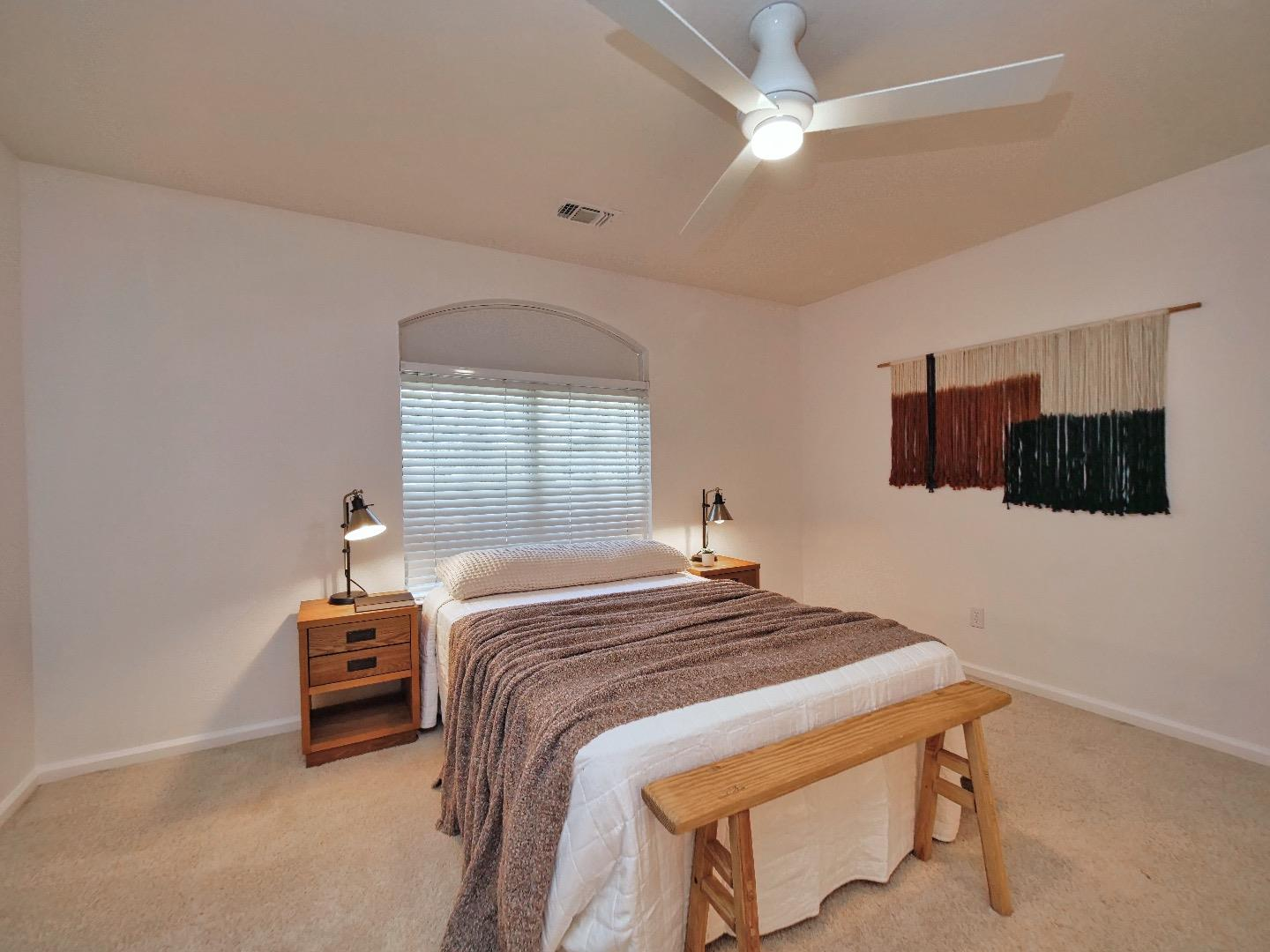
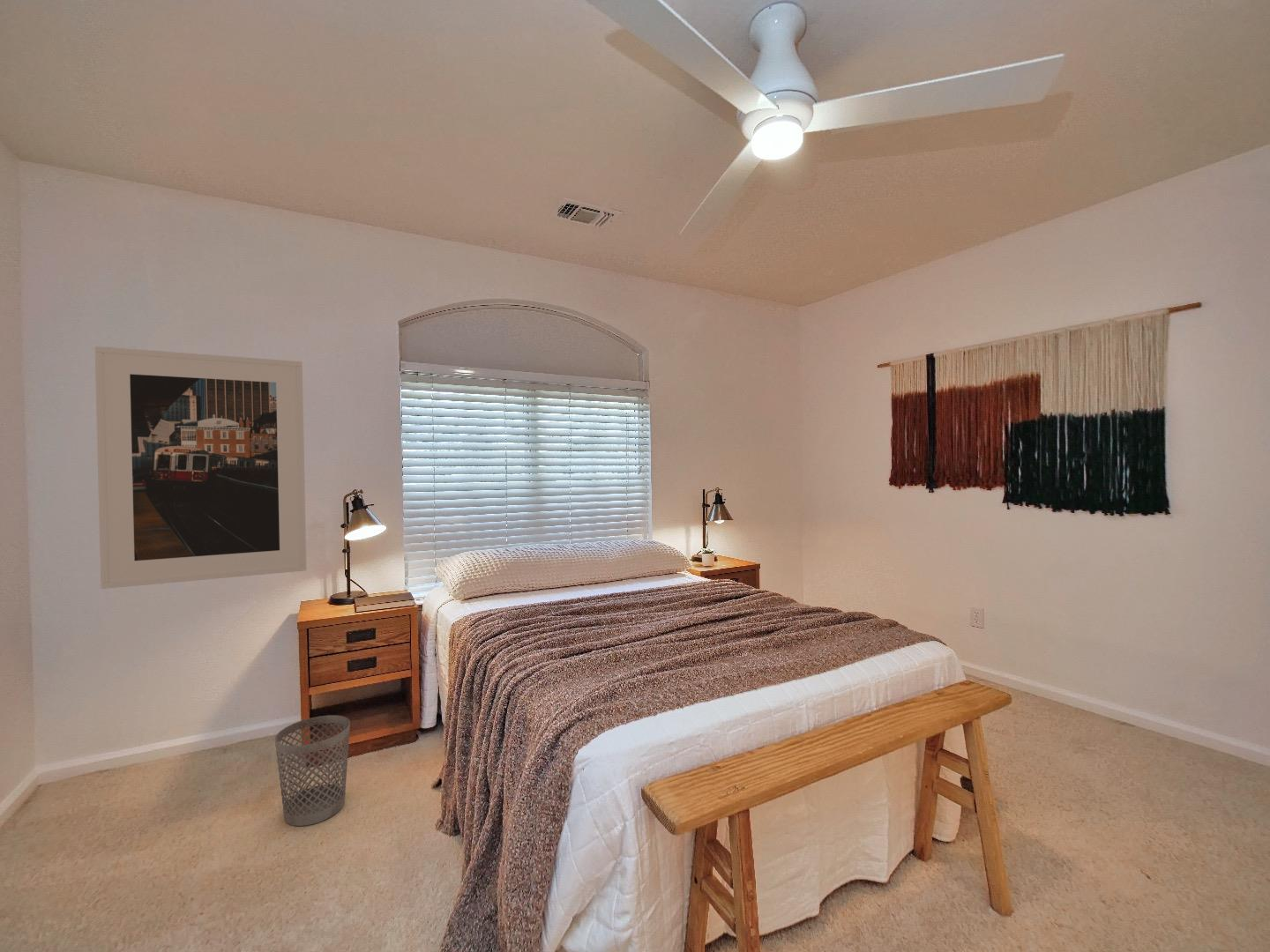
+ wastebasket [274,715,351,827]
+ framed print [94,346,307,590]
